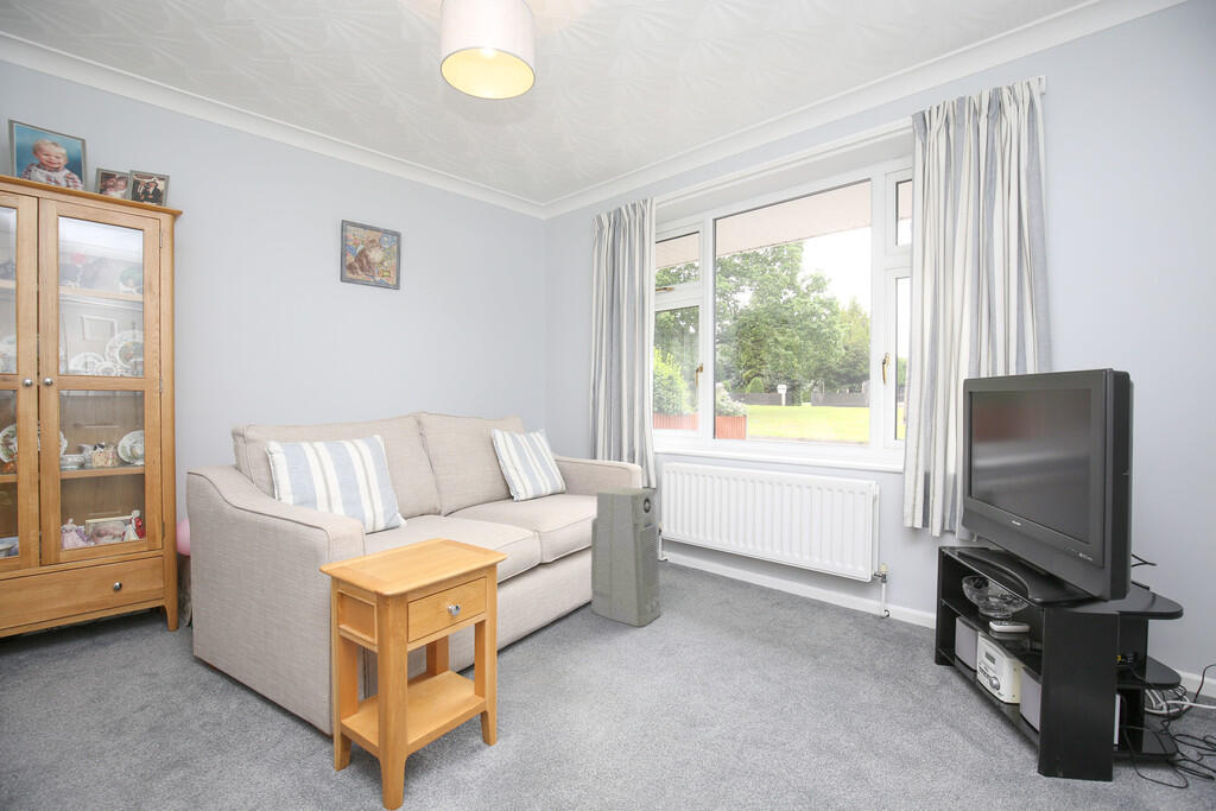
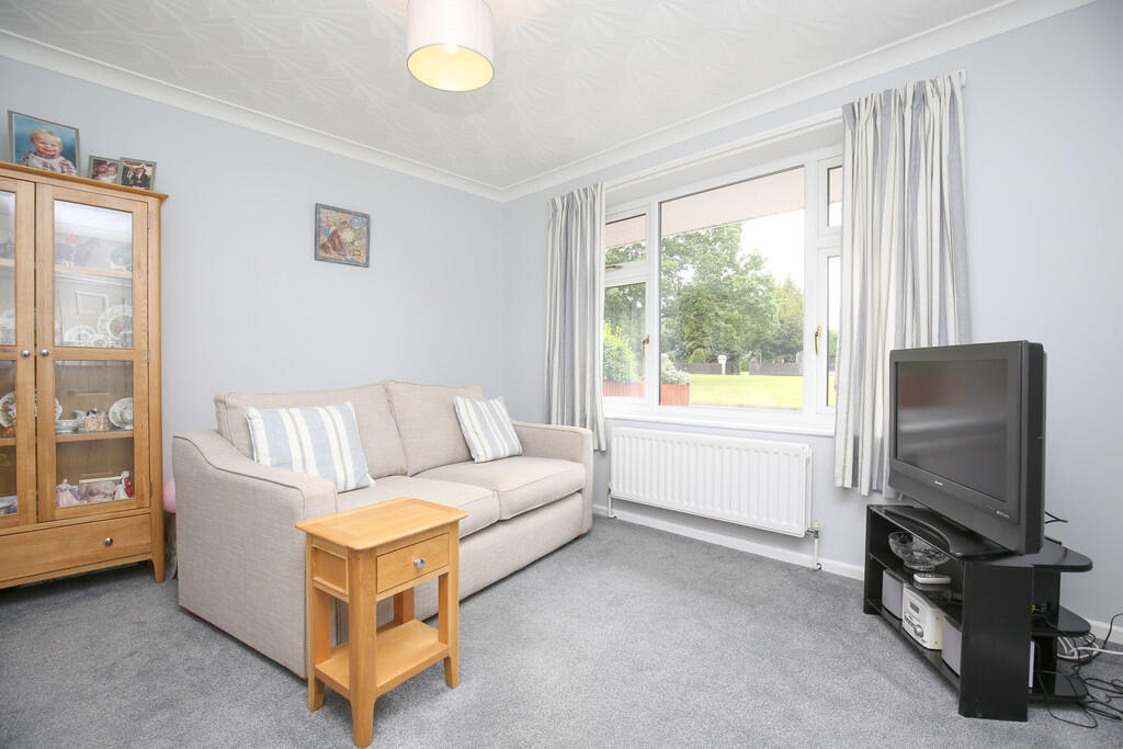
- air purifier [590,487,663,628]
